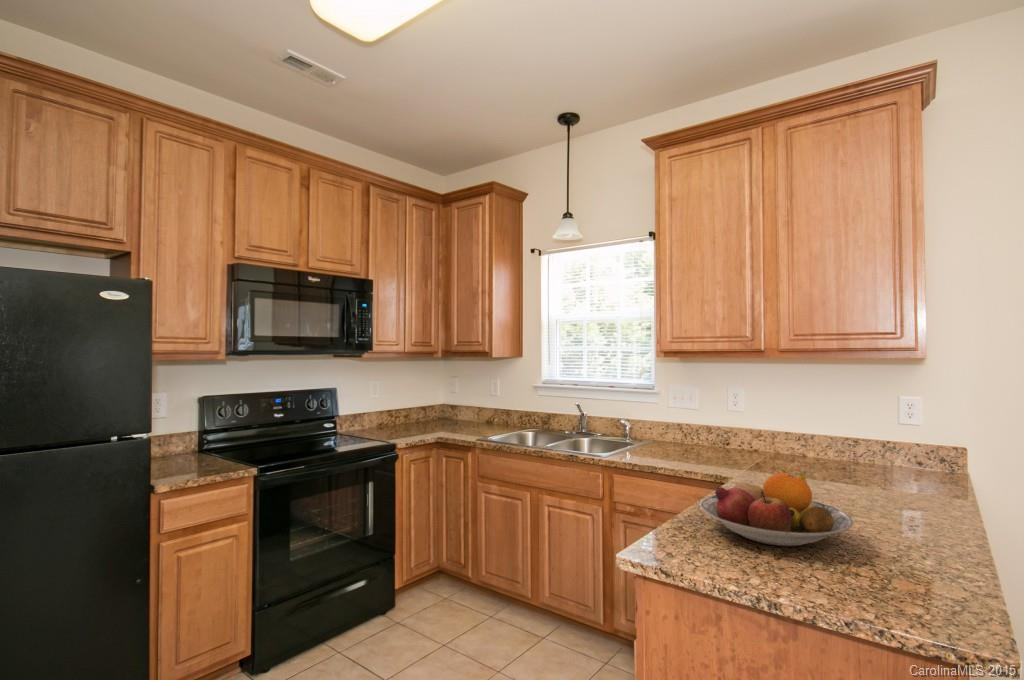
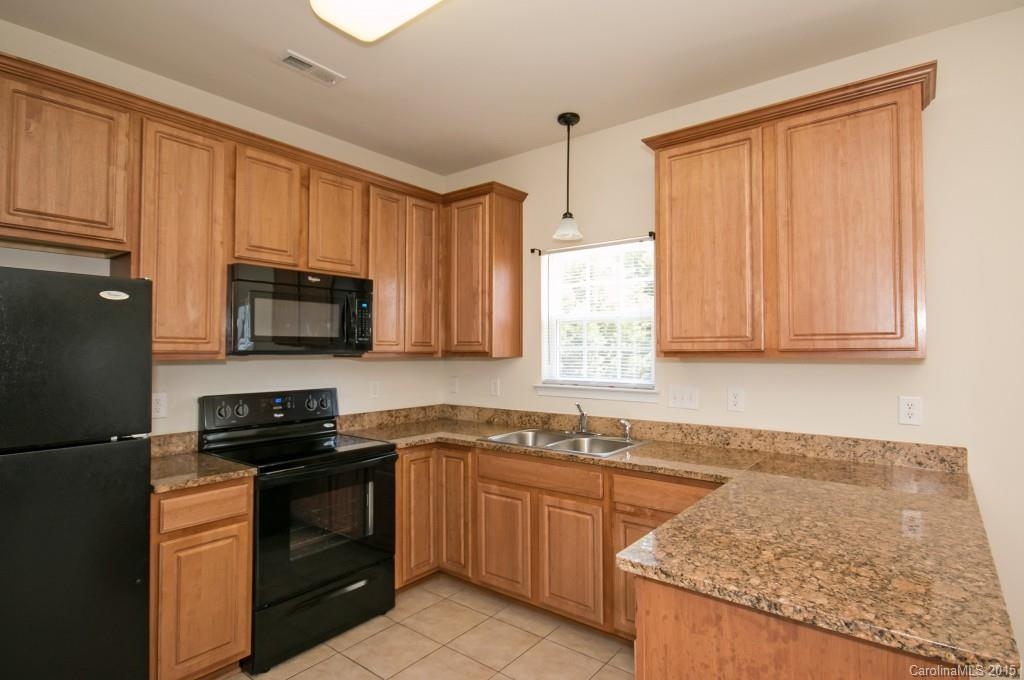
- fruit bowl [699,468,854,547]
